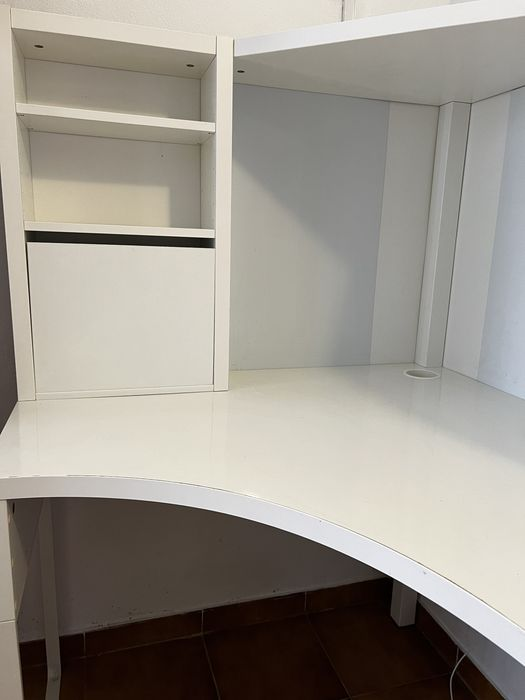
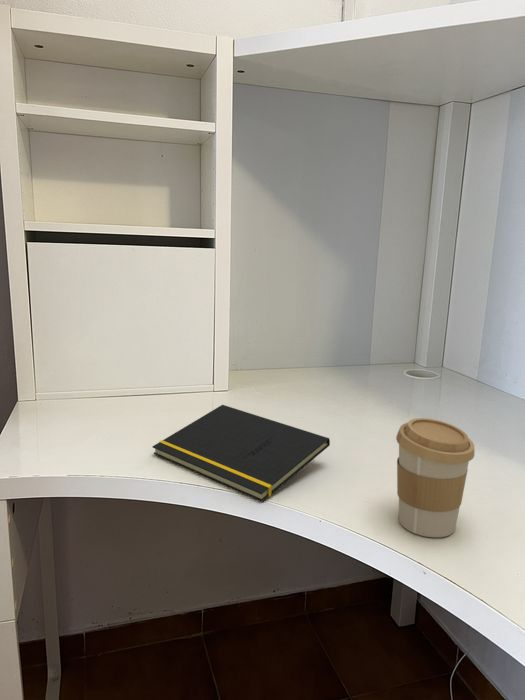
+ notepad [151,404,331,502]
+ coffee cup [395,417,475,538]
